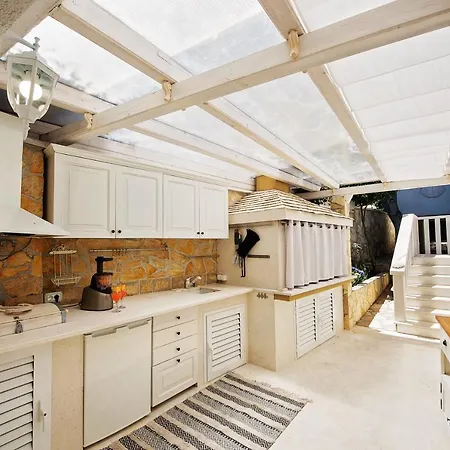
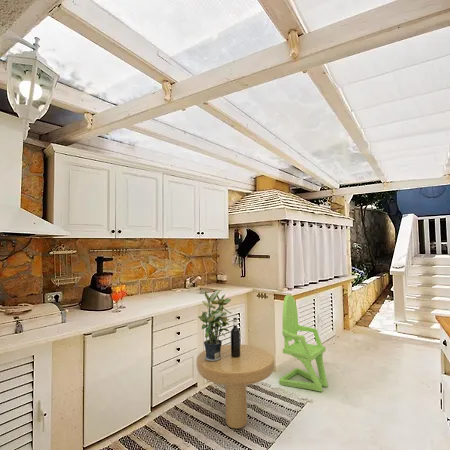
+ dining table [195,317,275,430]
+ potted plant [197,289,233,361]
+ chair [278,294,329,392]
